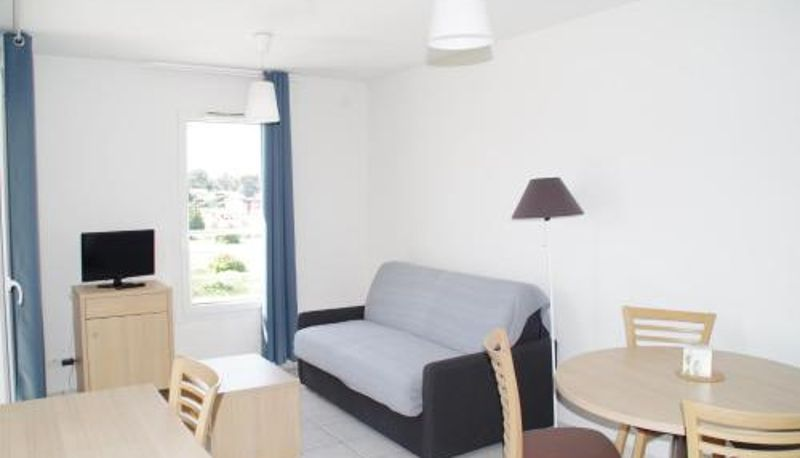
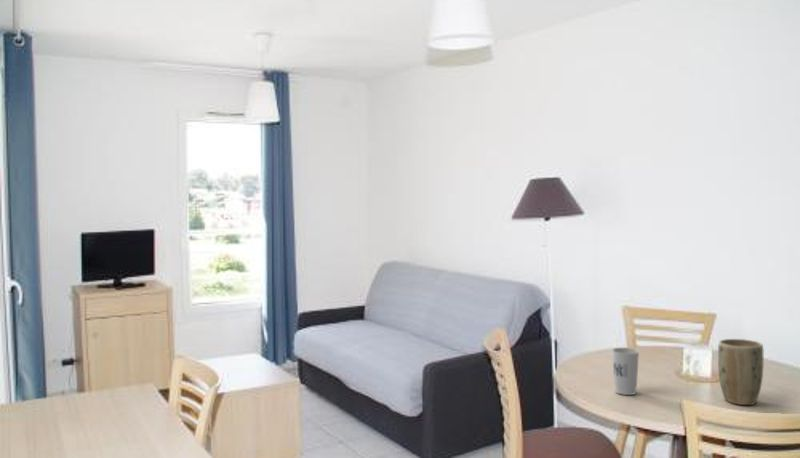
+ cup [611,347,640,396]
+ plant pot [717,338,765,406]
